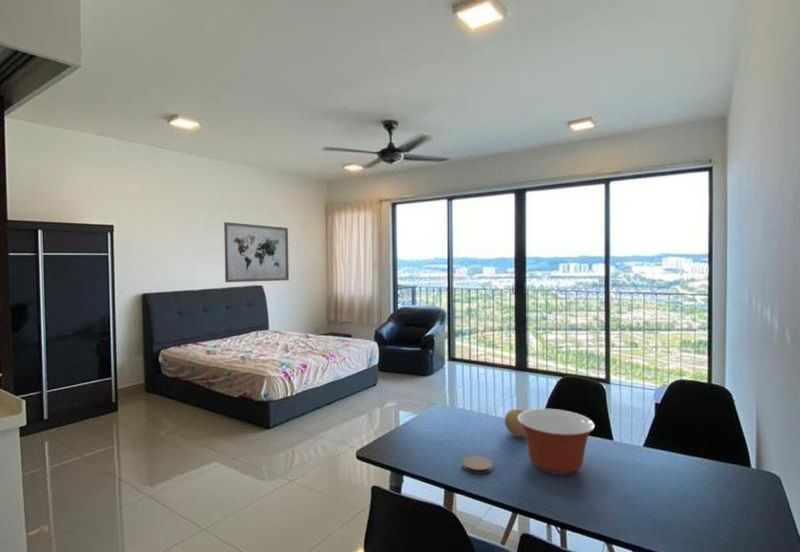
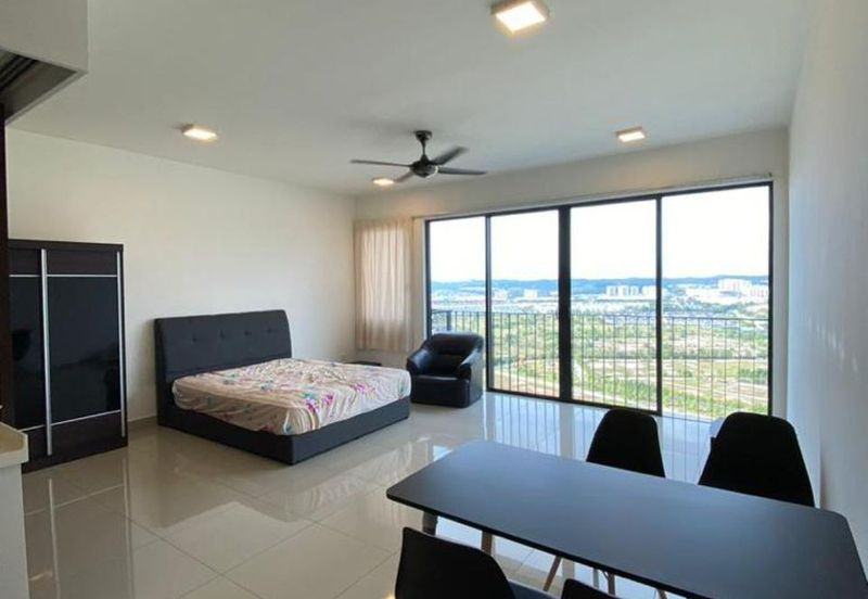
- fruit [504,408,526,437]
- mixing bowl [518,408,596,476]
- wall art [223,221,290,283]
- coaster [462,455,493,475]
